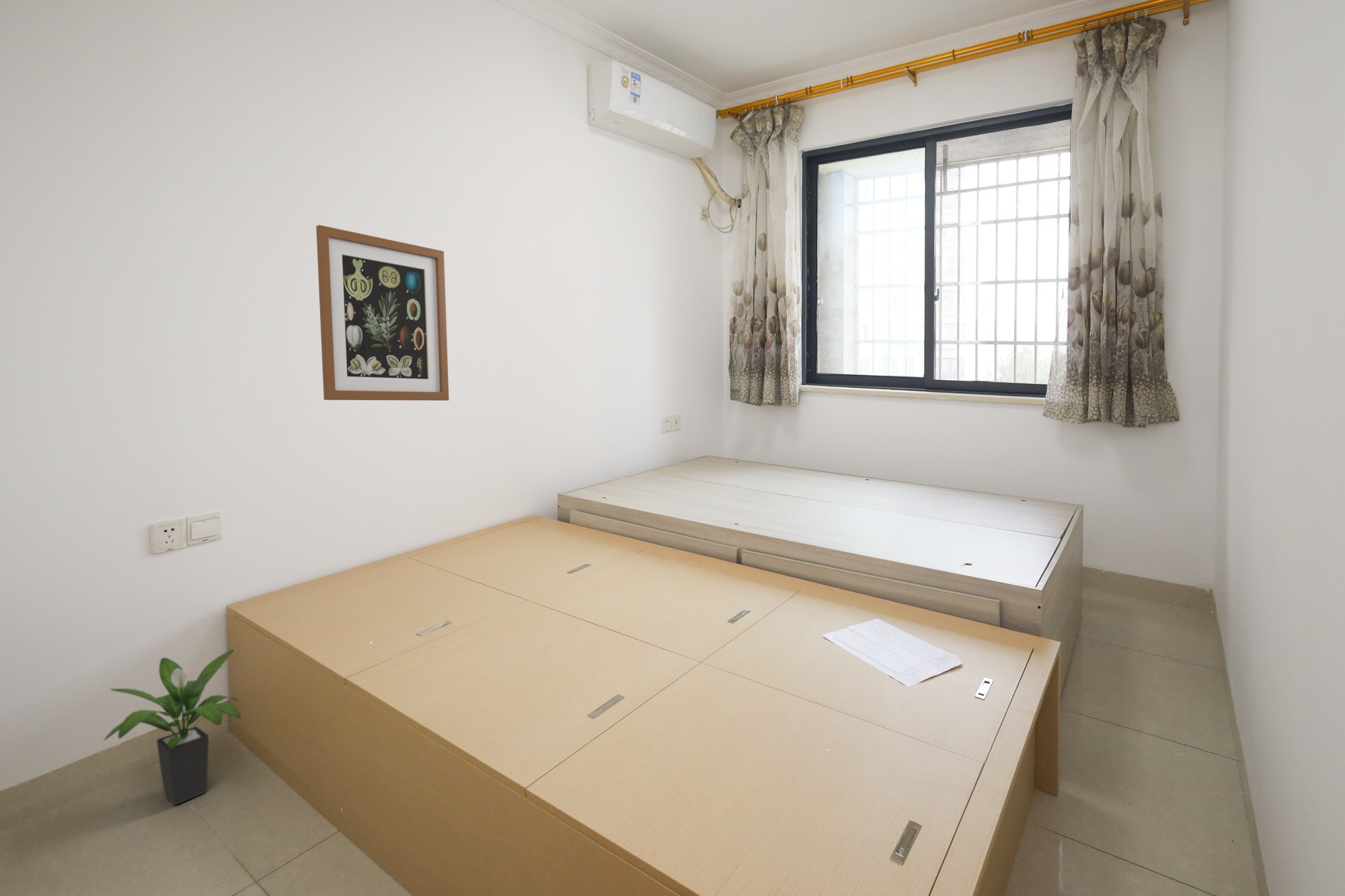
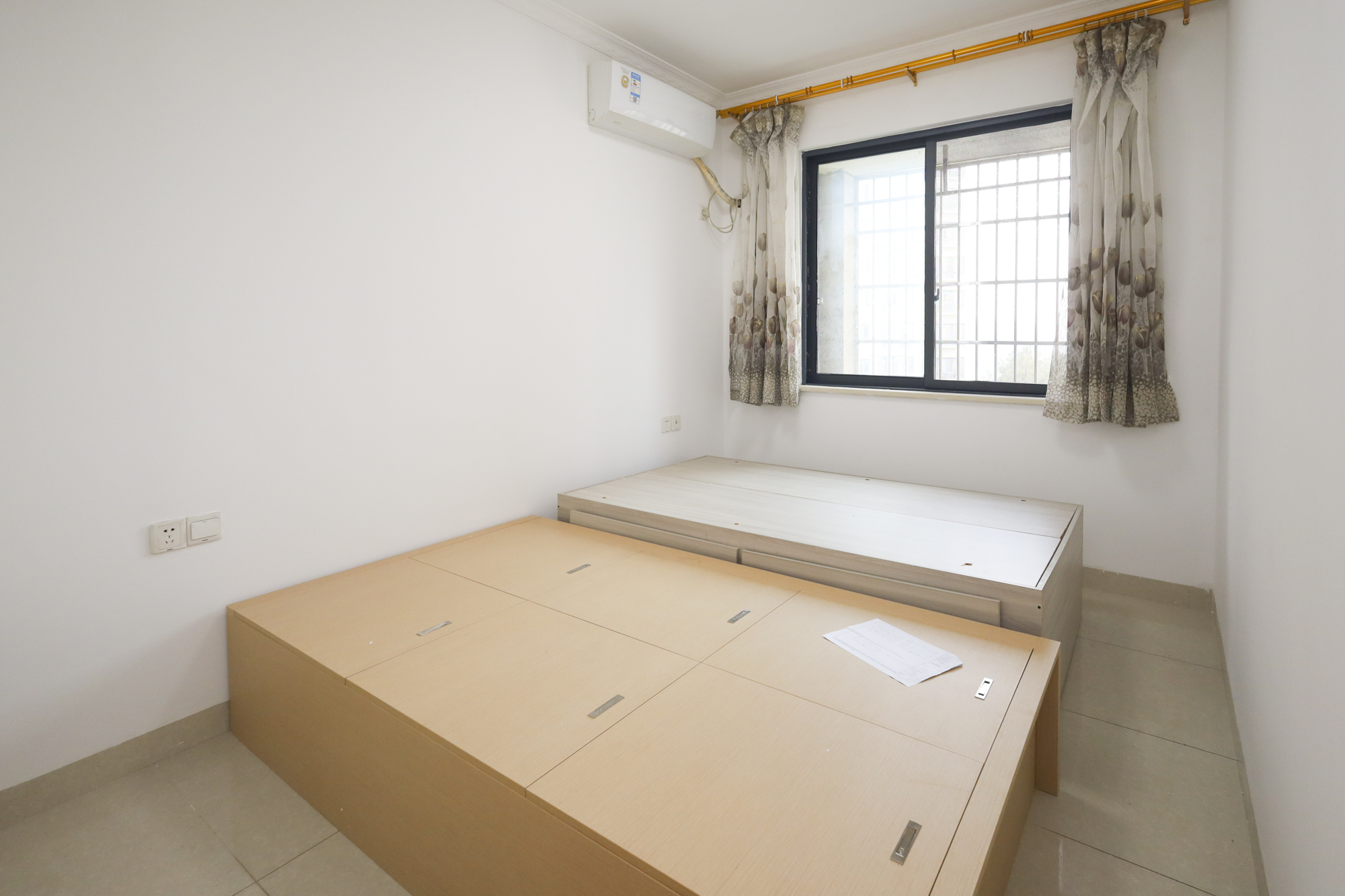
- potted plant [103,649,241,806]
- wall art [315,225,450,401]
